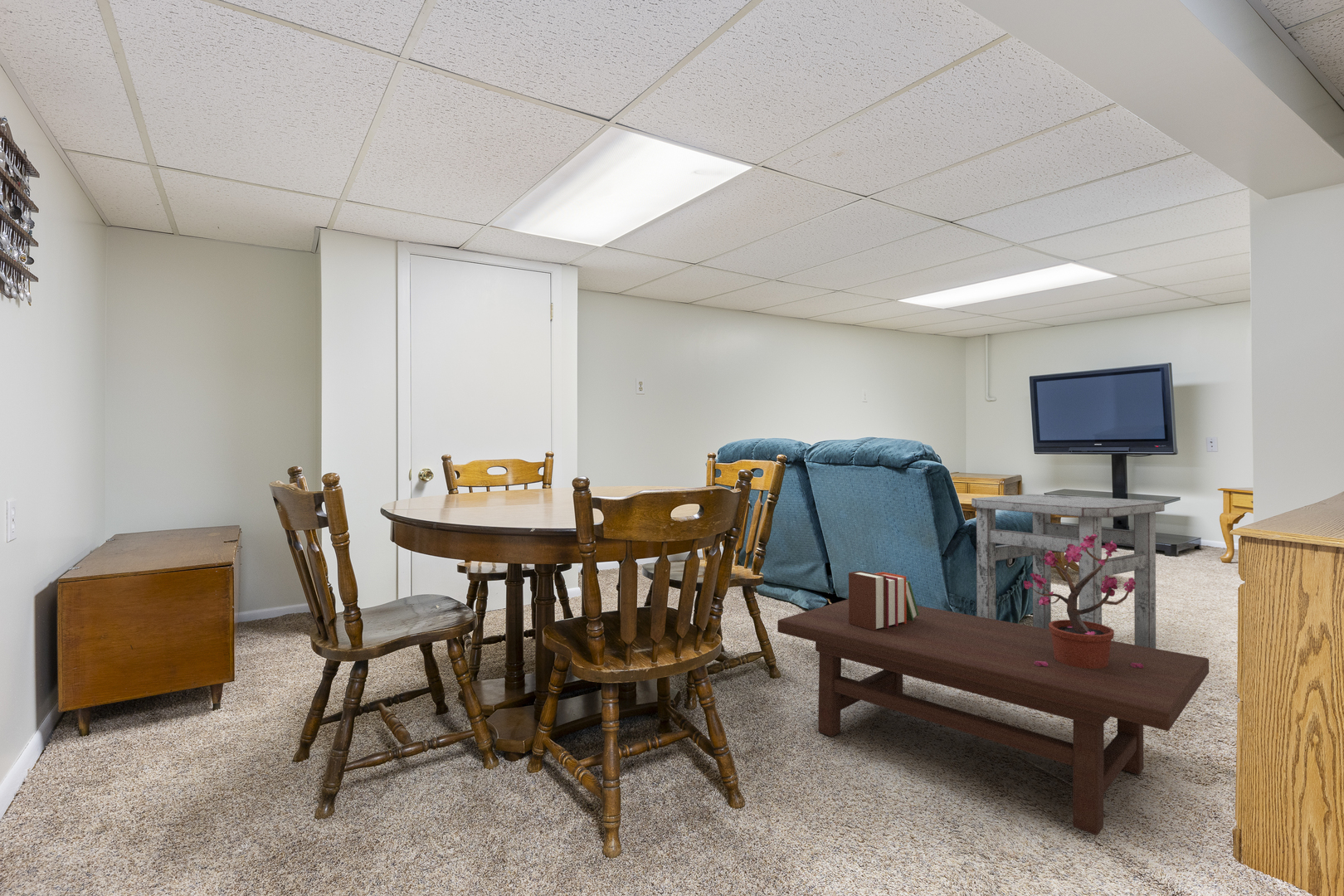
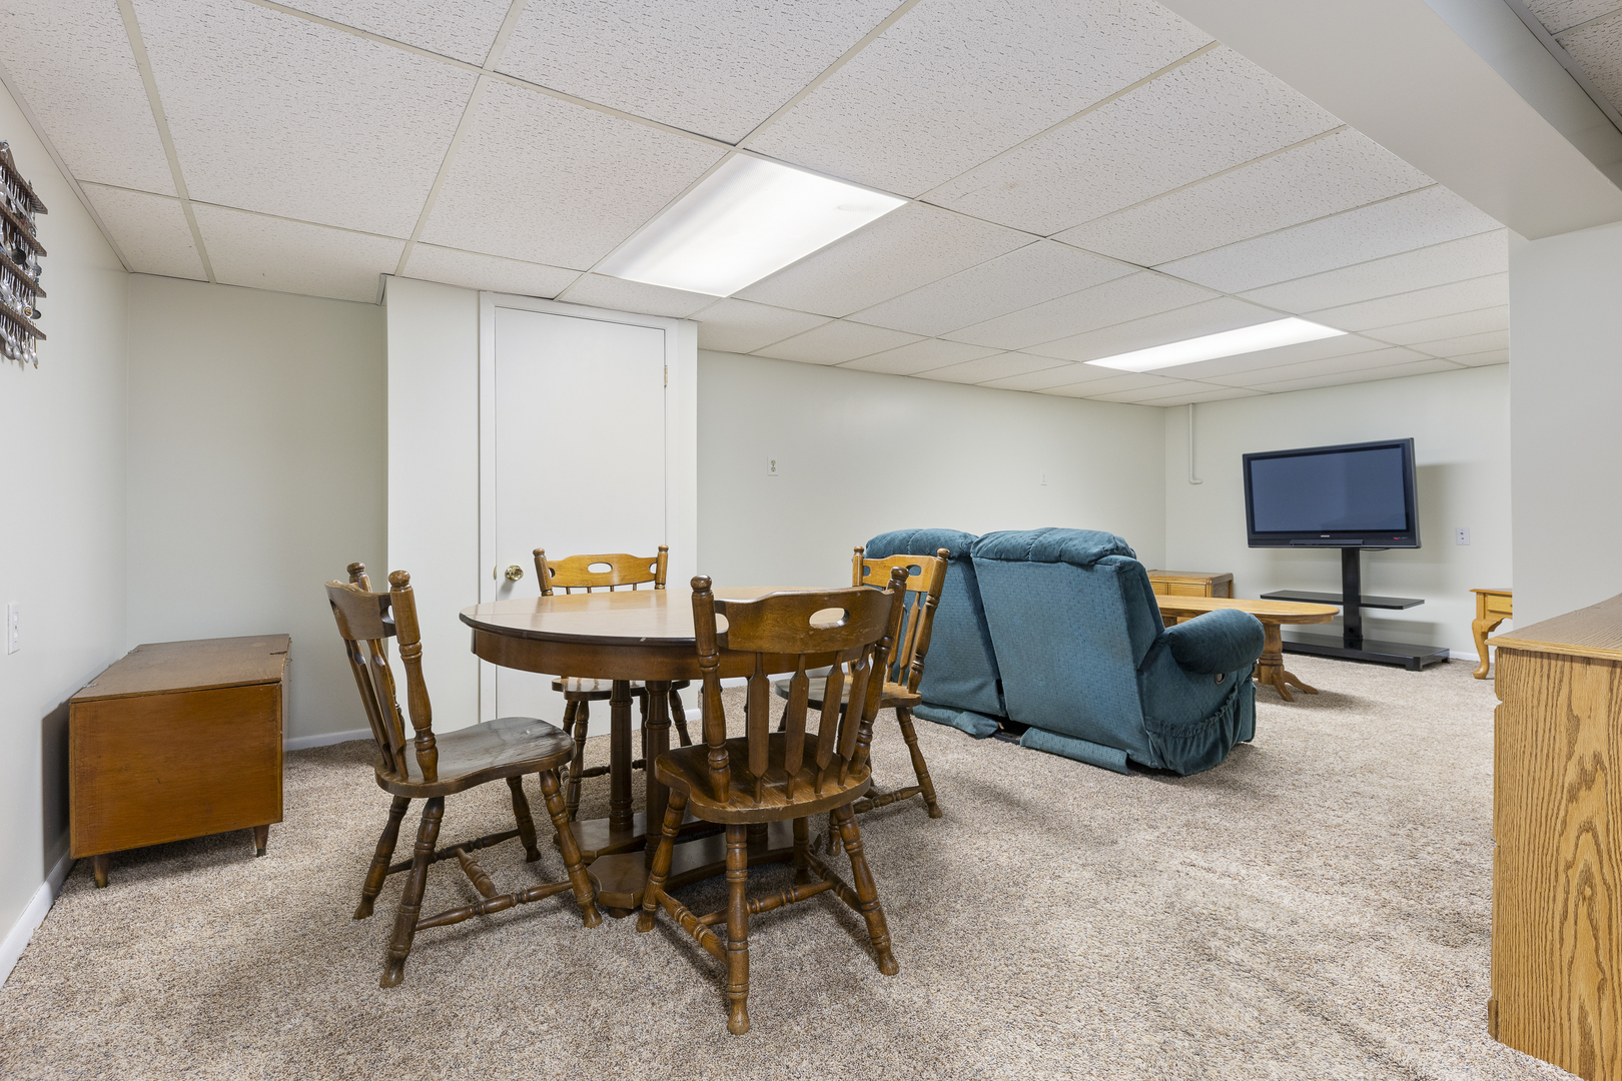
- potted plant [1023,534,1143,669]
- coffee table [777,598,1210,836]
- side table [971,494,1166,649]
- books [848,570,919,631]
